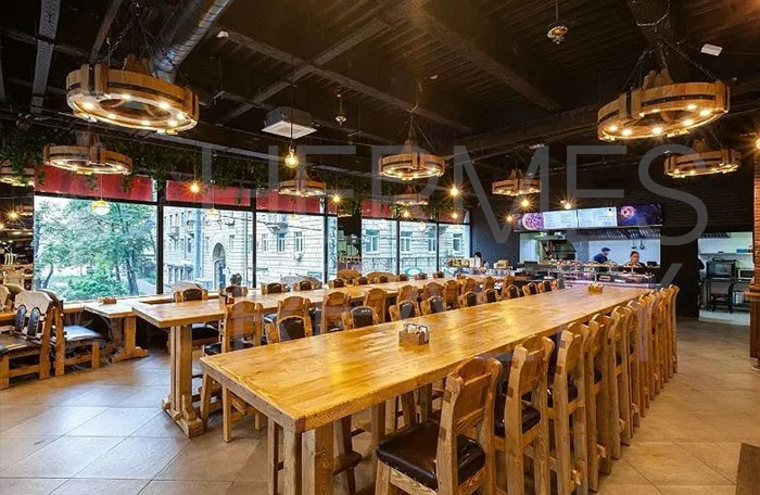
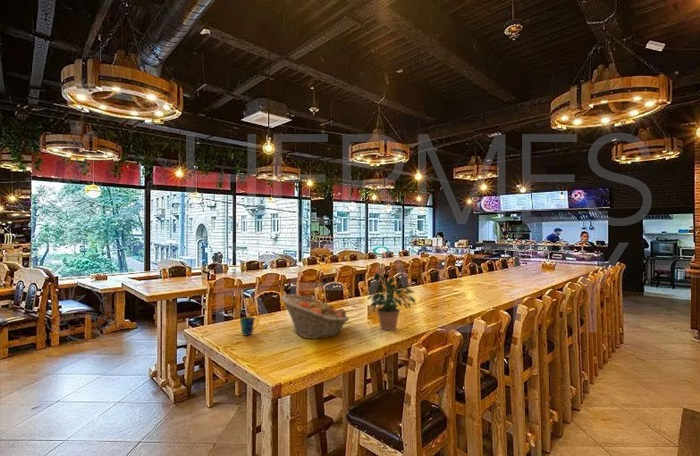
+ fruit basket [280,293,350,340]
+ potted plant [366,272,417,331]
+ cup [239,316,260,337]
